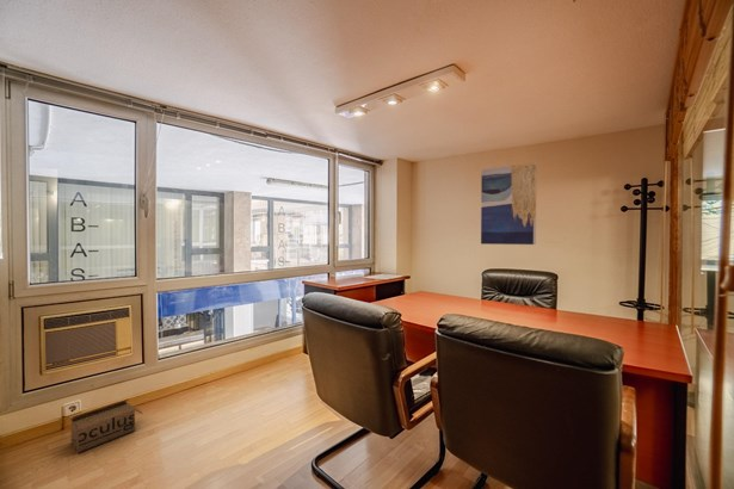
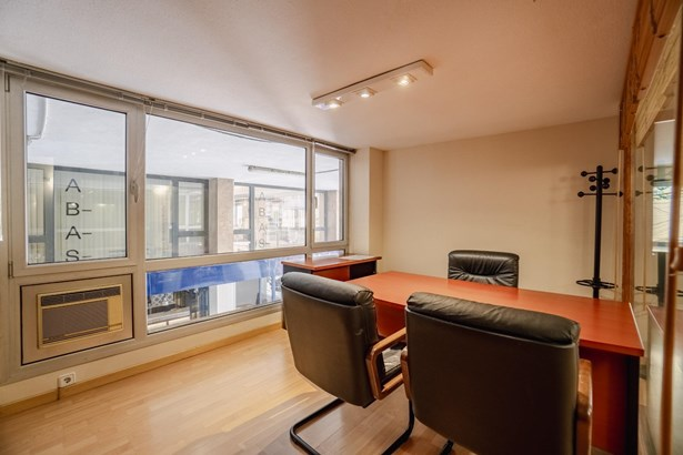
- cardboard box [70,398,144,454]
- wall art [480,161,538,246]
